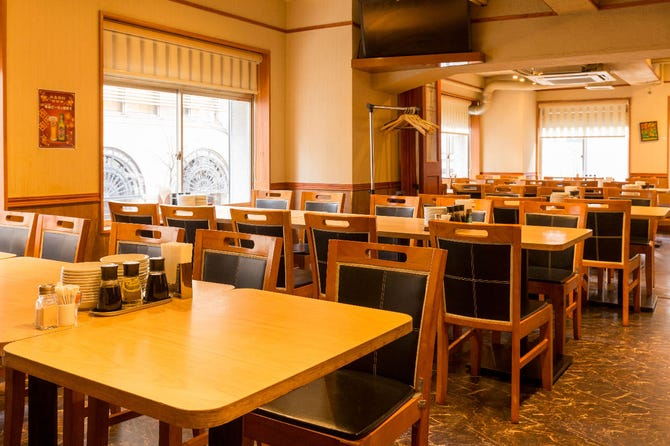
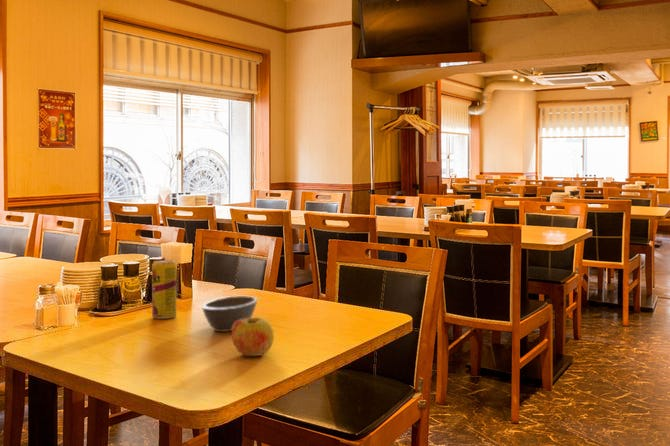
+ apple [231,316,275,357]
+ beverage can [151,259,178,320]
+ bowl [201,295,258,333]
